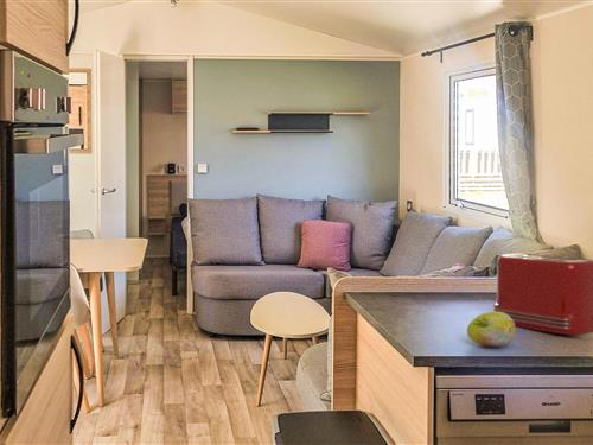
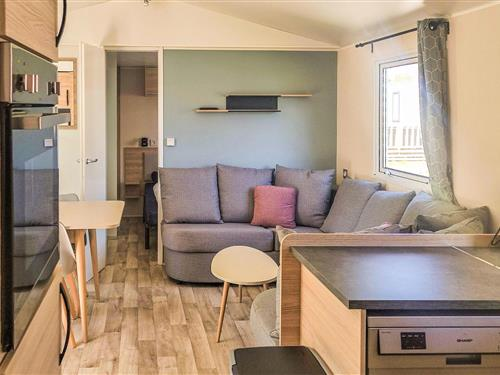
- fruit [466,311,517,348]
- toaster [492,252,593,336]
